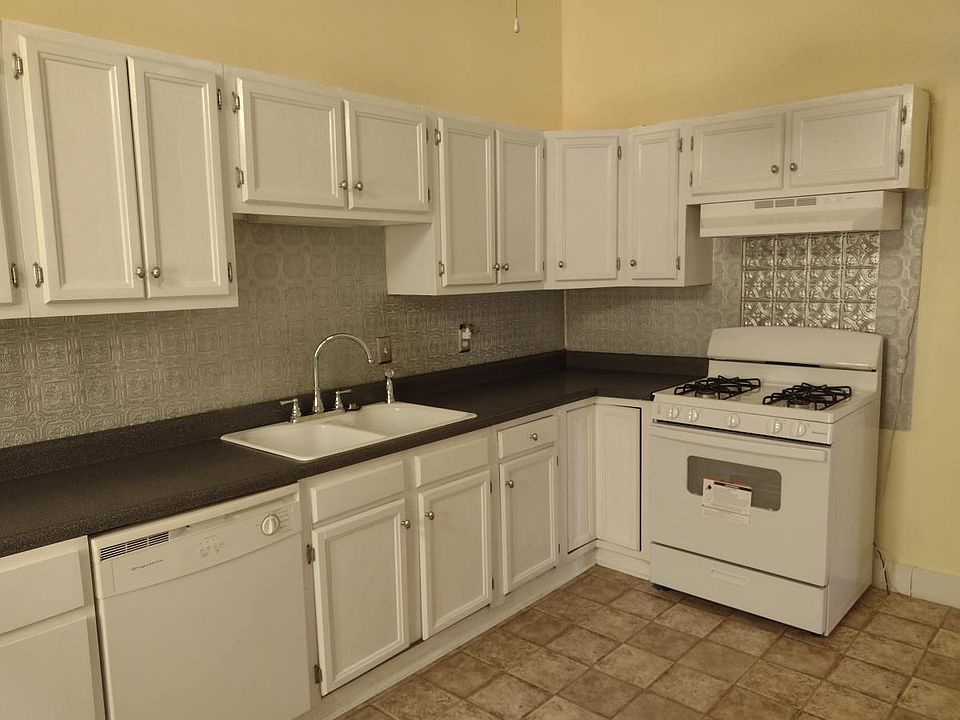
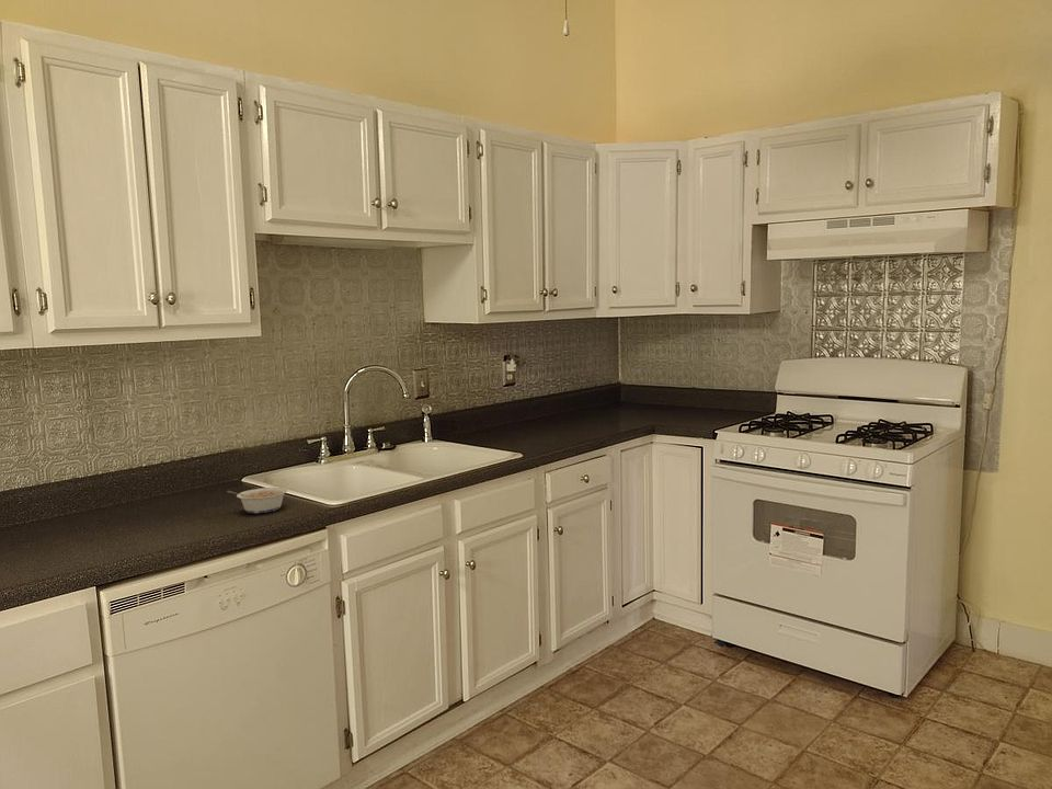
+ legume [226,487,288,514]
